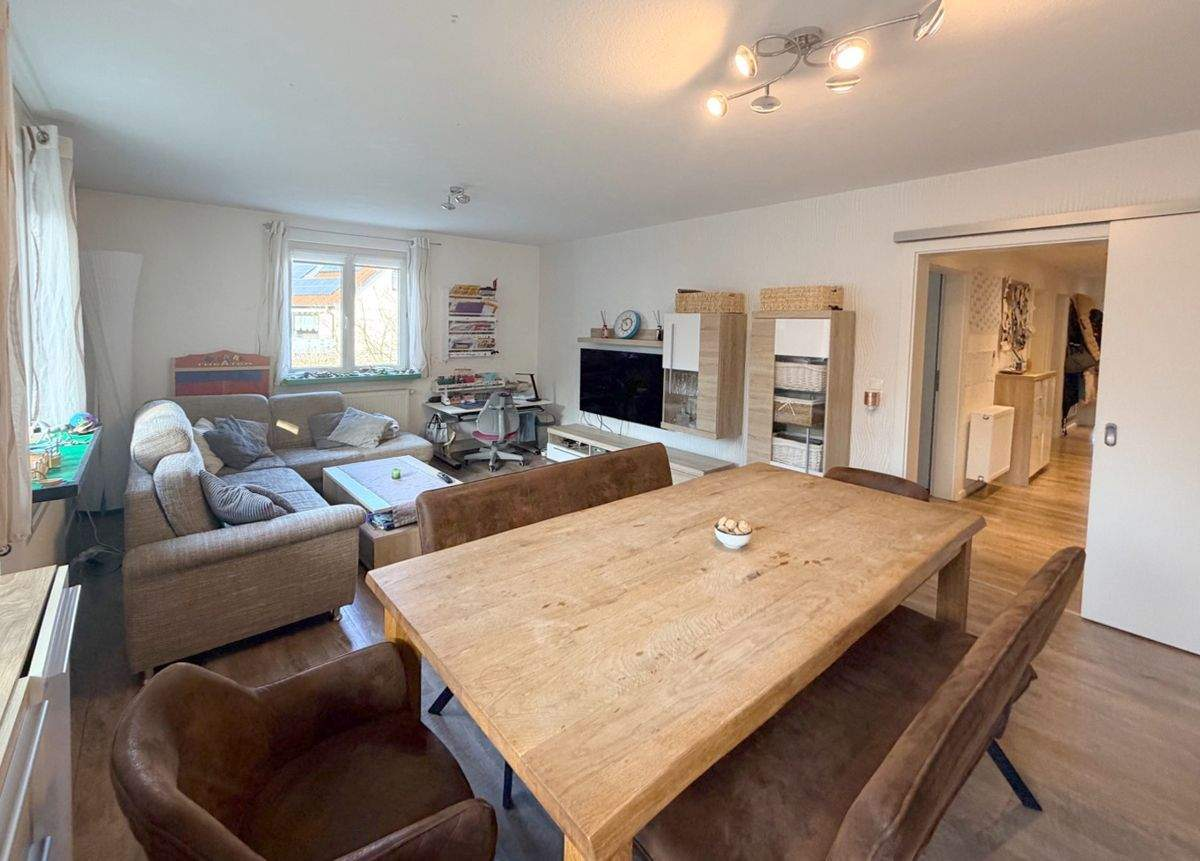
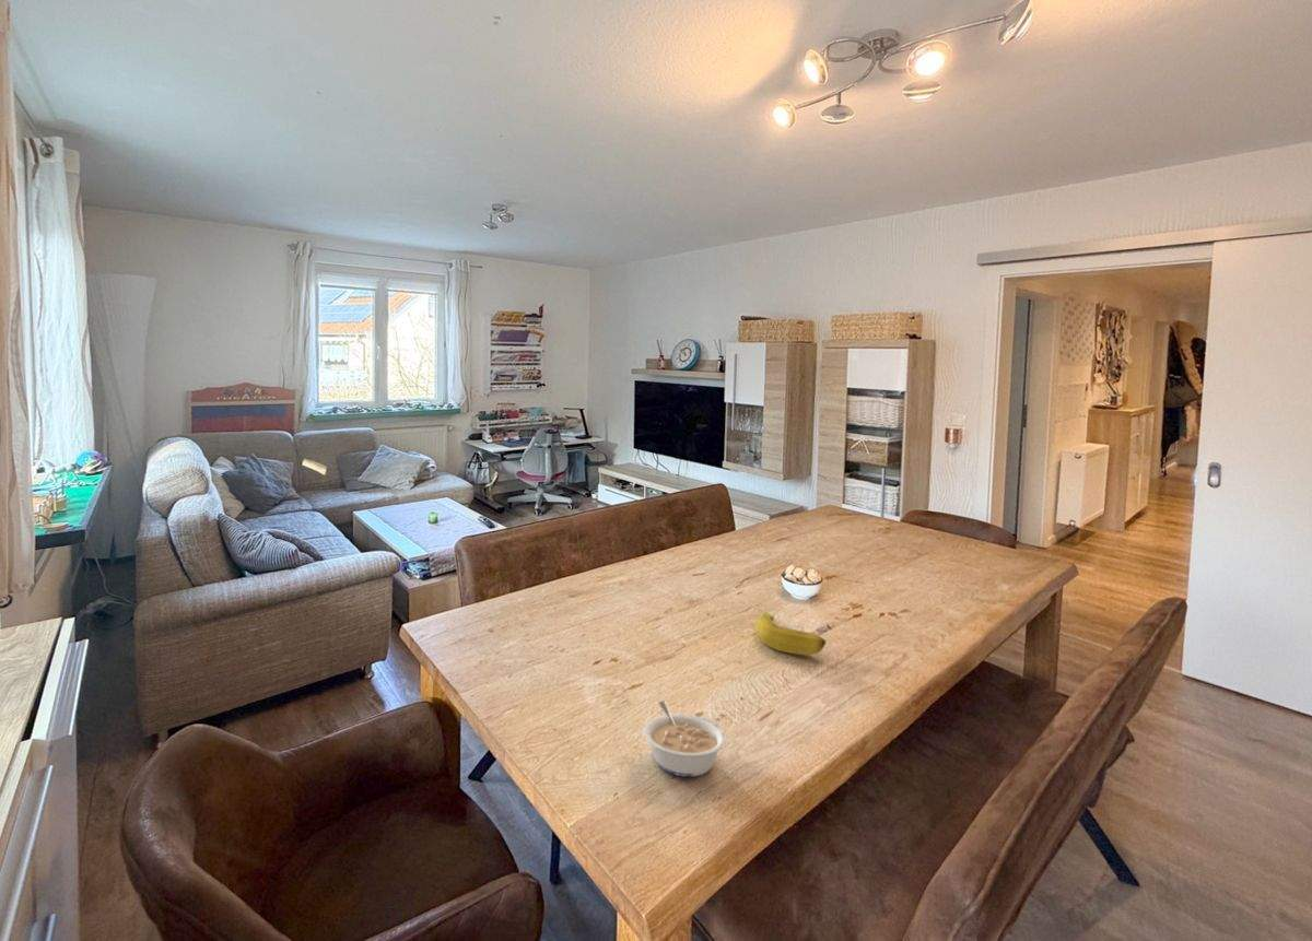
+ legume [642,699,727,778]
+ banana [754,612,827,656]
